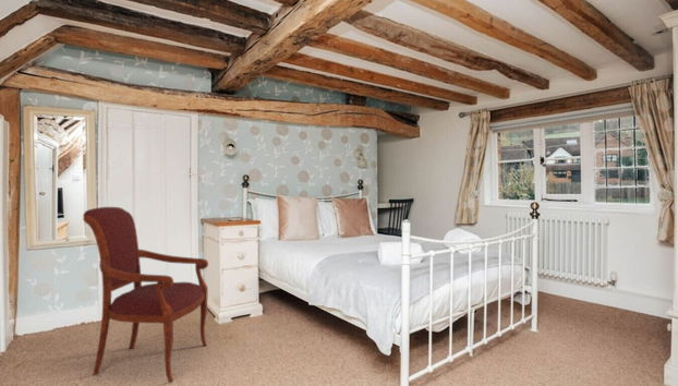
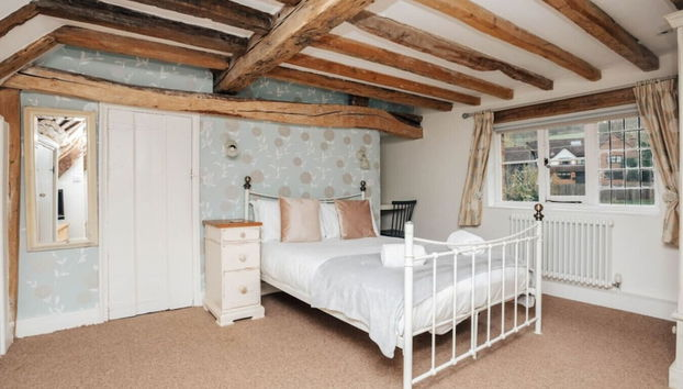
- armchair [82,206,209,384]
